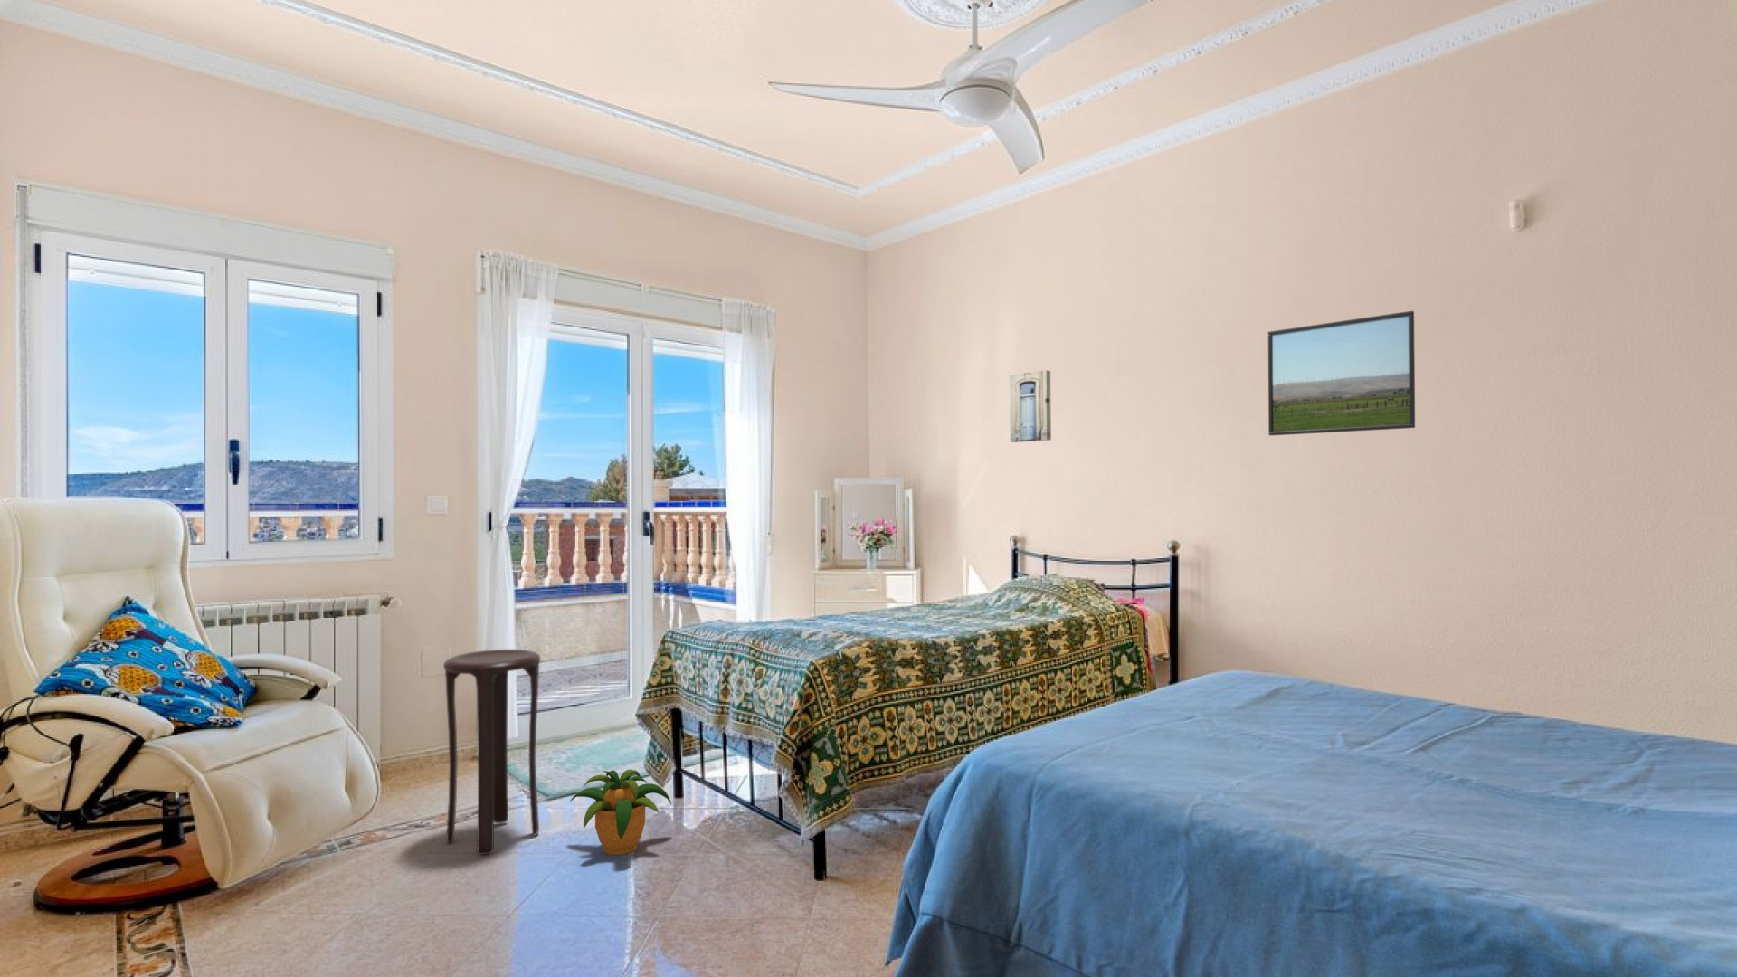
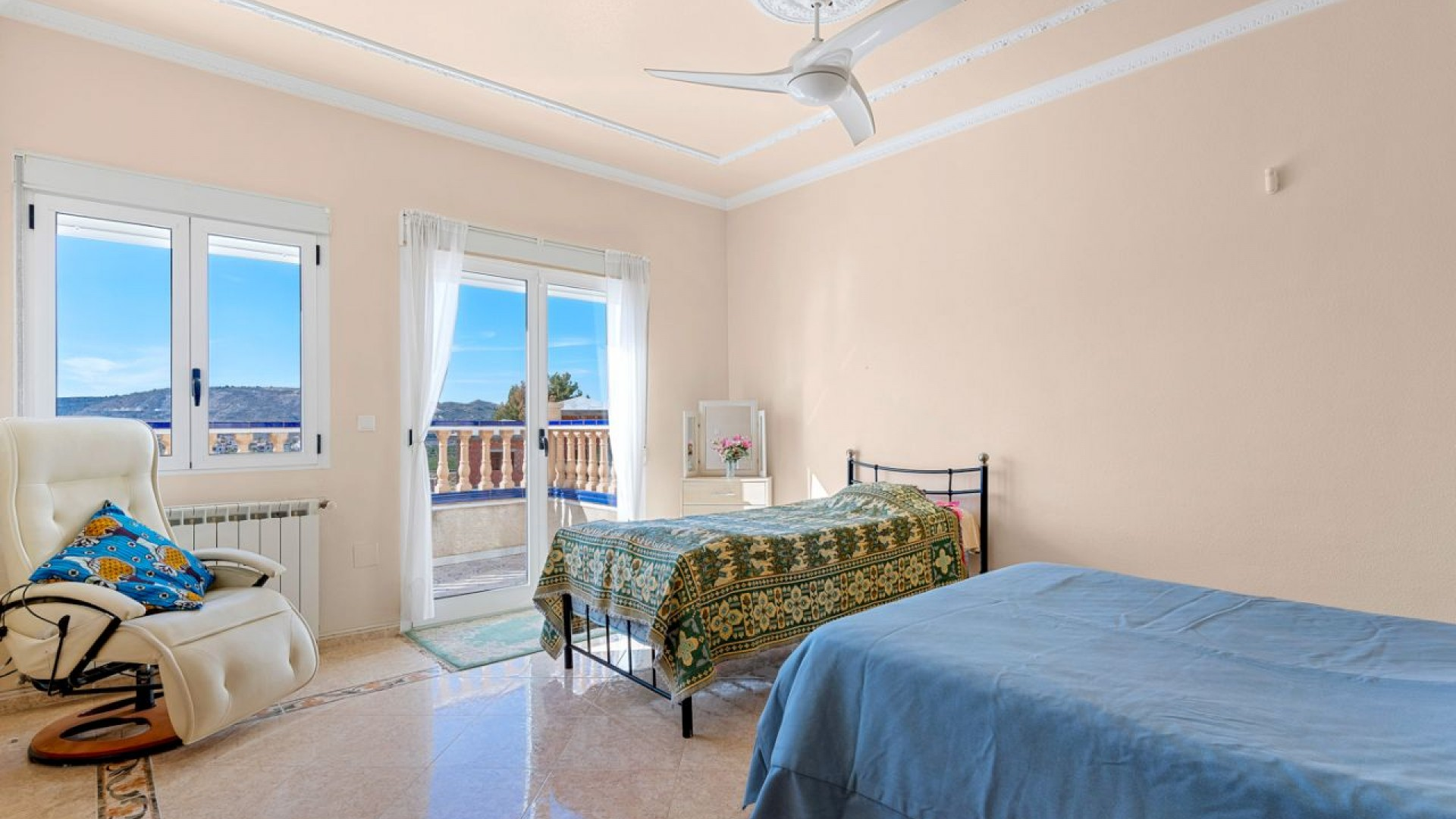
- wall art [1009,369,1052,444]
- potted plant [568,769,672,855]
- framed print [1267,310,1416,437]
- stool [443,649,540,855]
